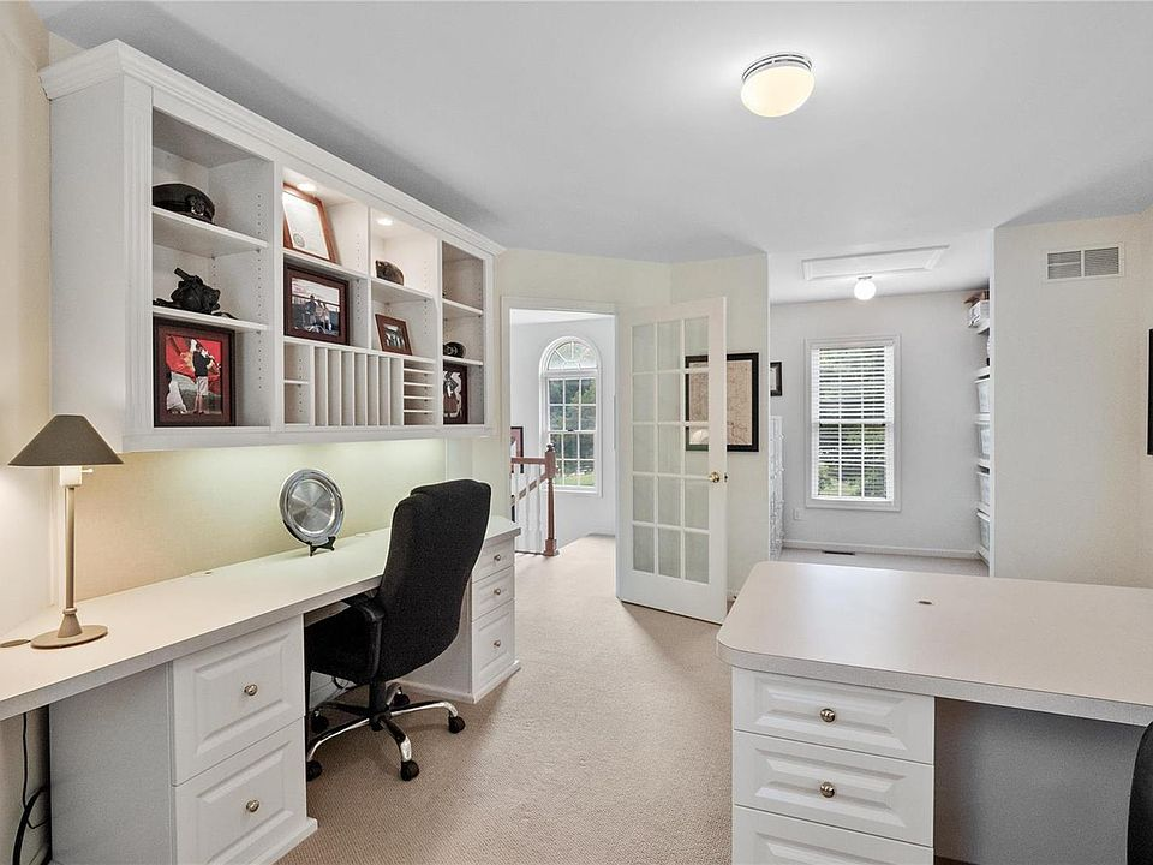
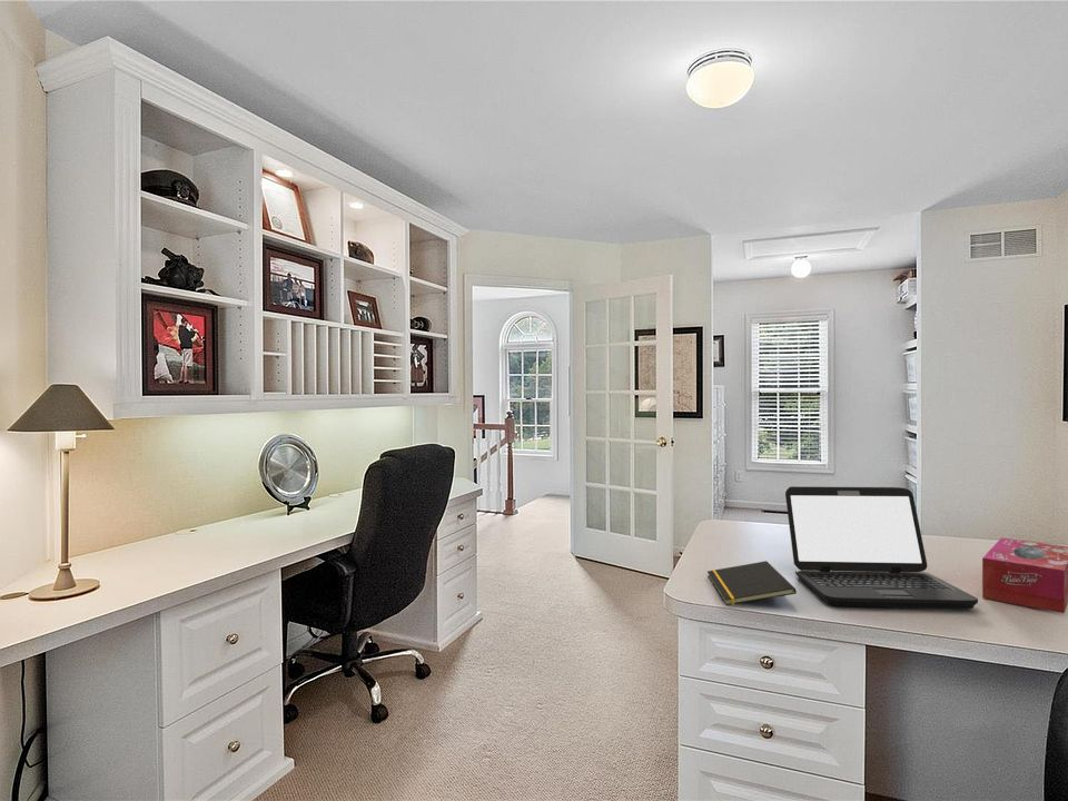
+ tissue box [981,536,1068,614]
+ laptop [784,485,979,610]
+ notepad [706,560,798,606]
